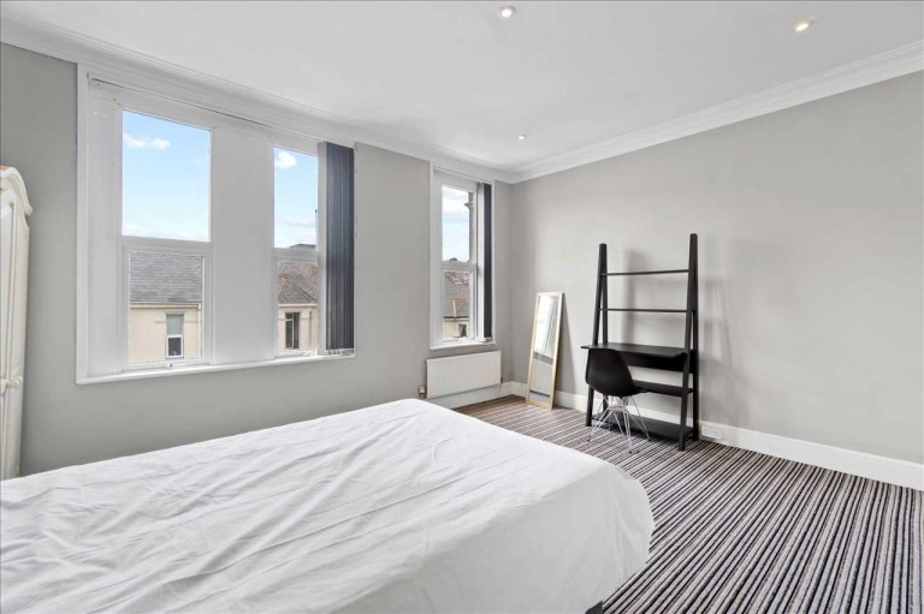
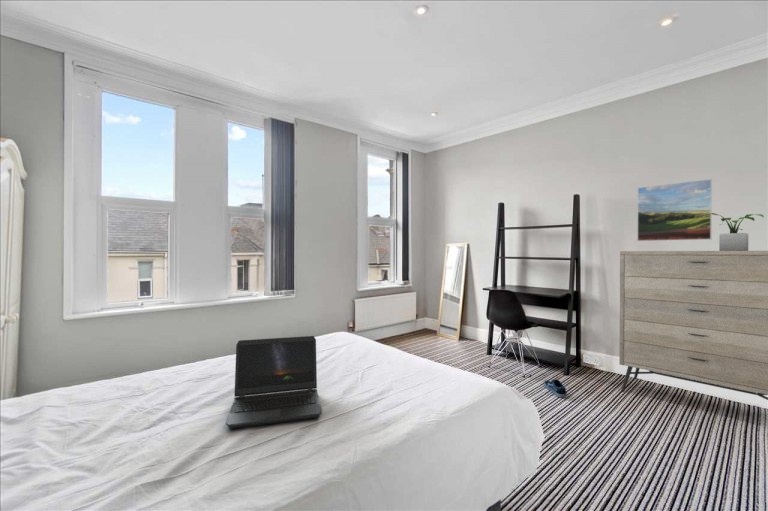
+ potted plant [702,212,765,251]
+ laptop computer [225,335,323,430]
+ shoe [543,378,567,399]
+ dresser [618,250,768,401]
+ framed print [636,178,713,242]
